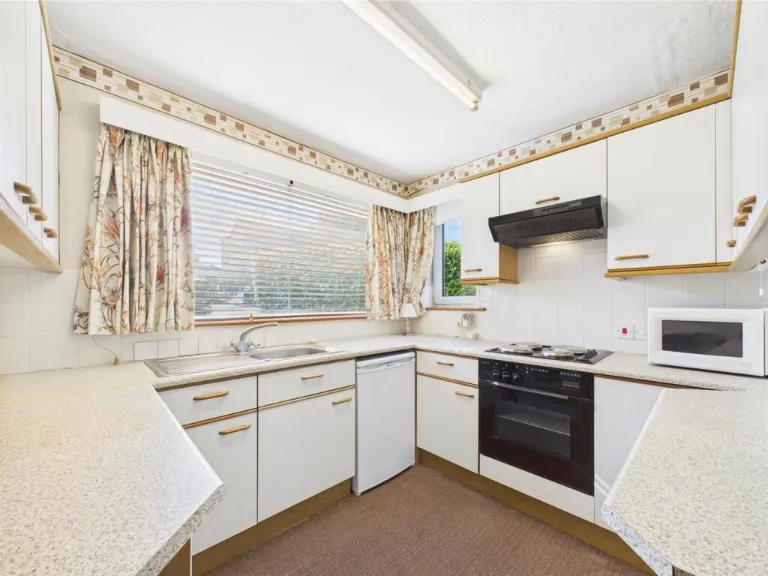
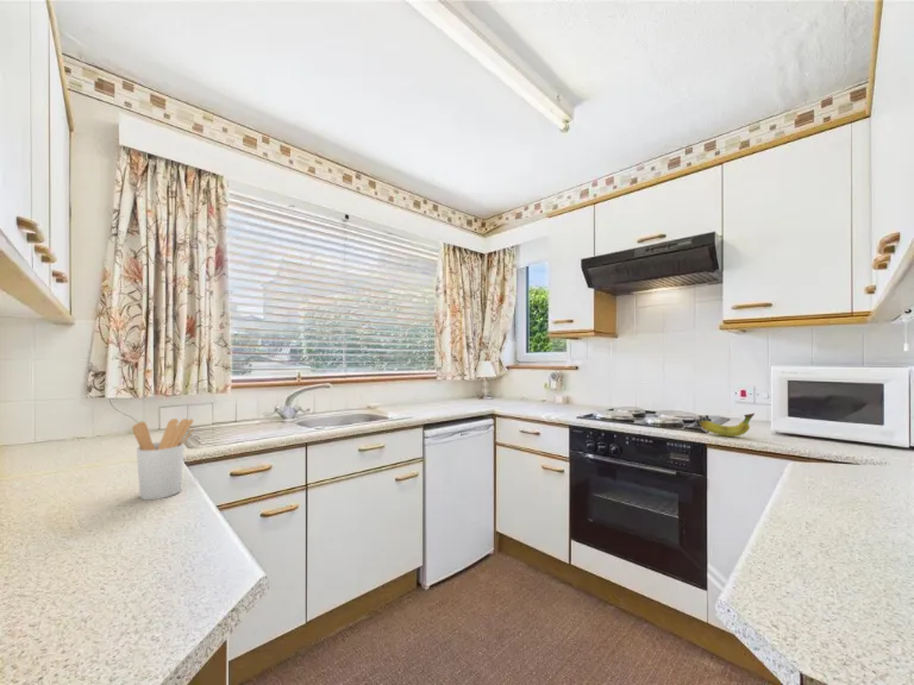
+ utensil holder [131,417,195,501]
+ fruit [697,411,756,438]
